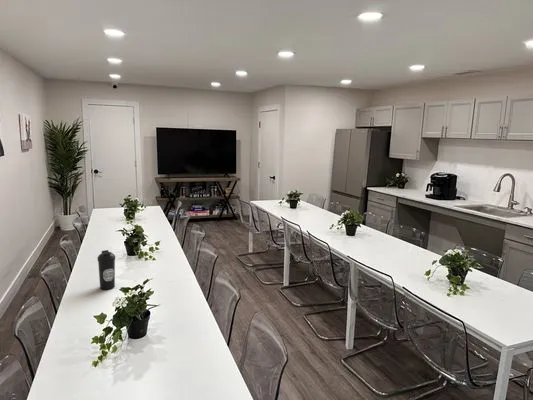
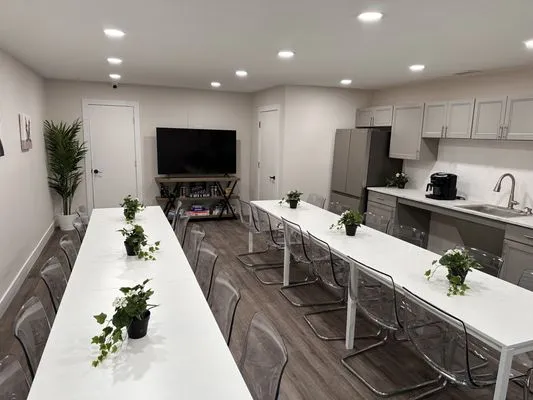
- water bottle [96,249,116,291]
